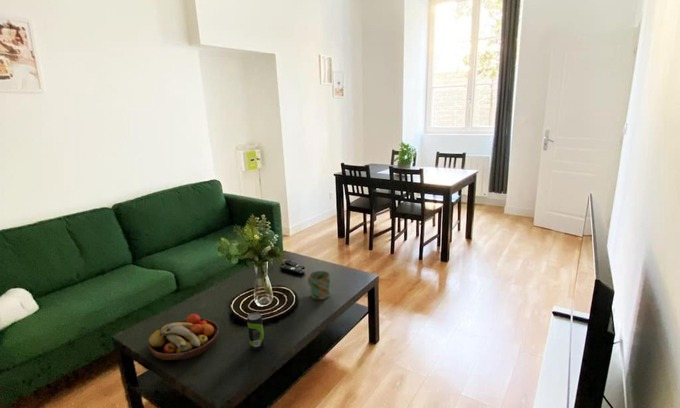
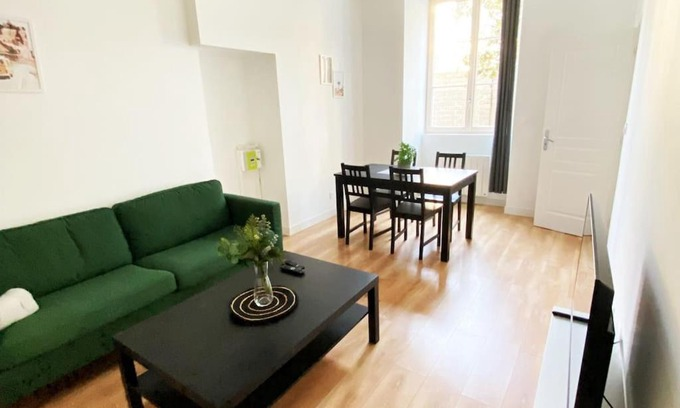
- mug [307,270,331,301]
- beverage can [246,312,265,351]
- fruit bowl [147,313,220,361]
